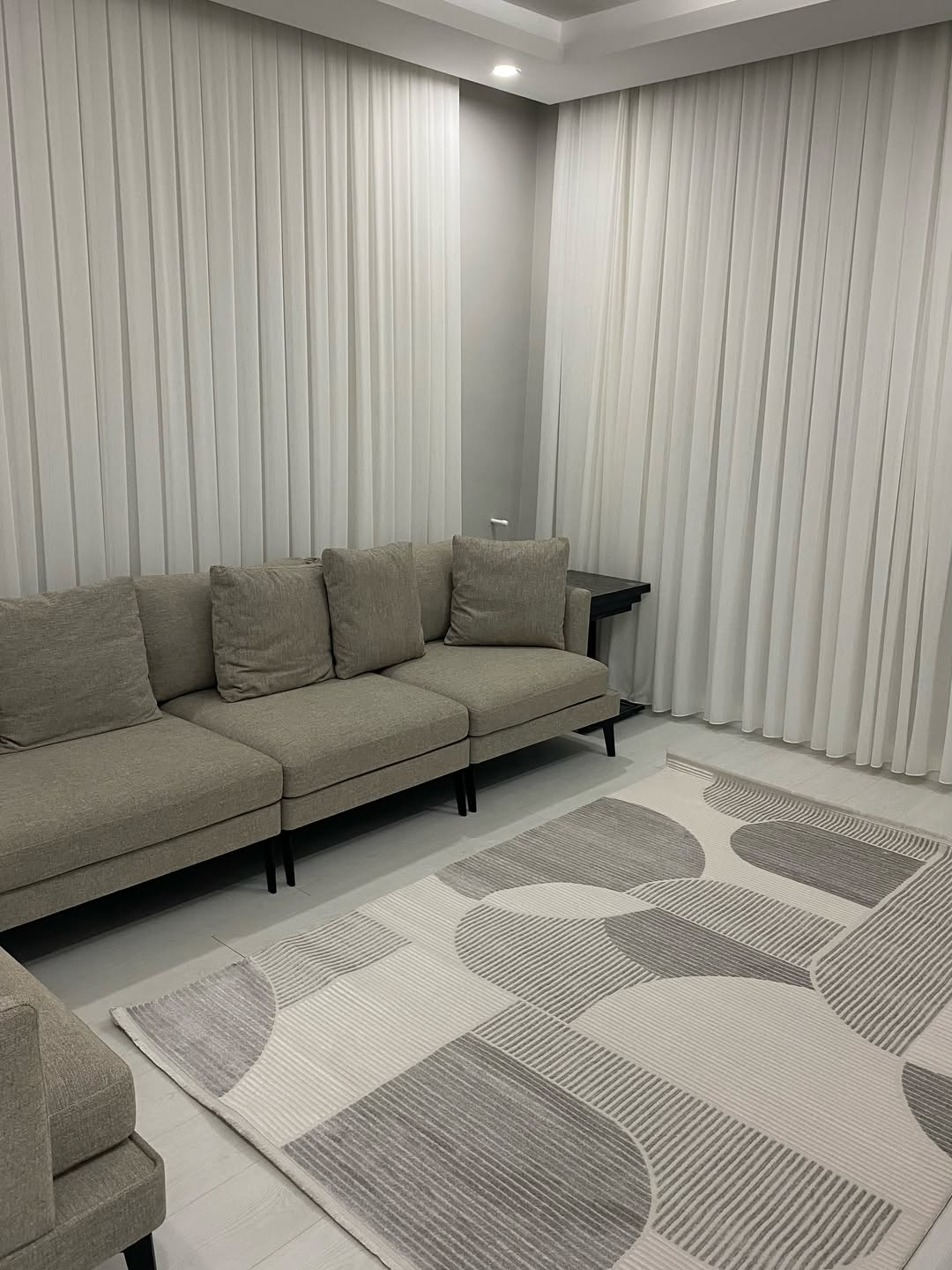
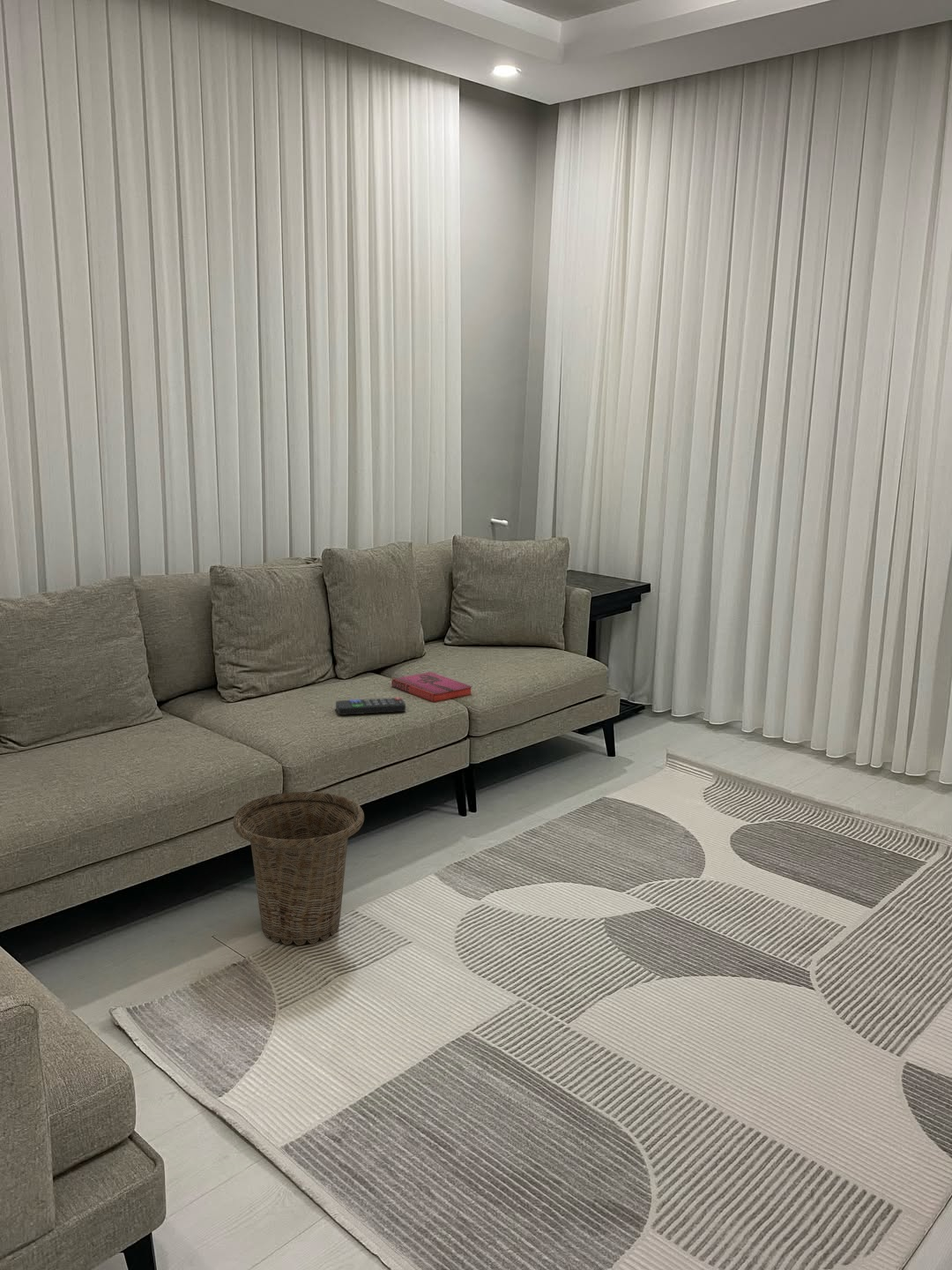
+ hardback book [390,671,473,703]
+ remote control [335,697,406,716]
+ basket [233,791,365,946]
